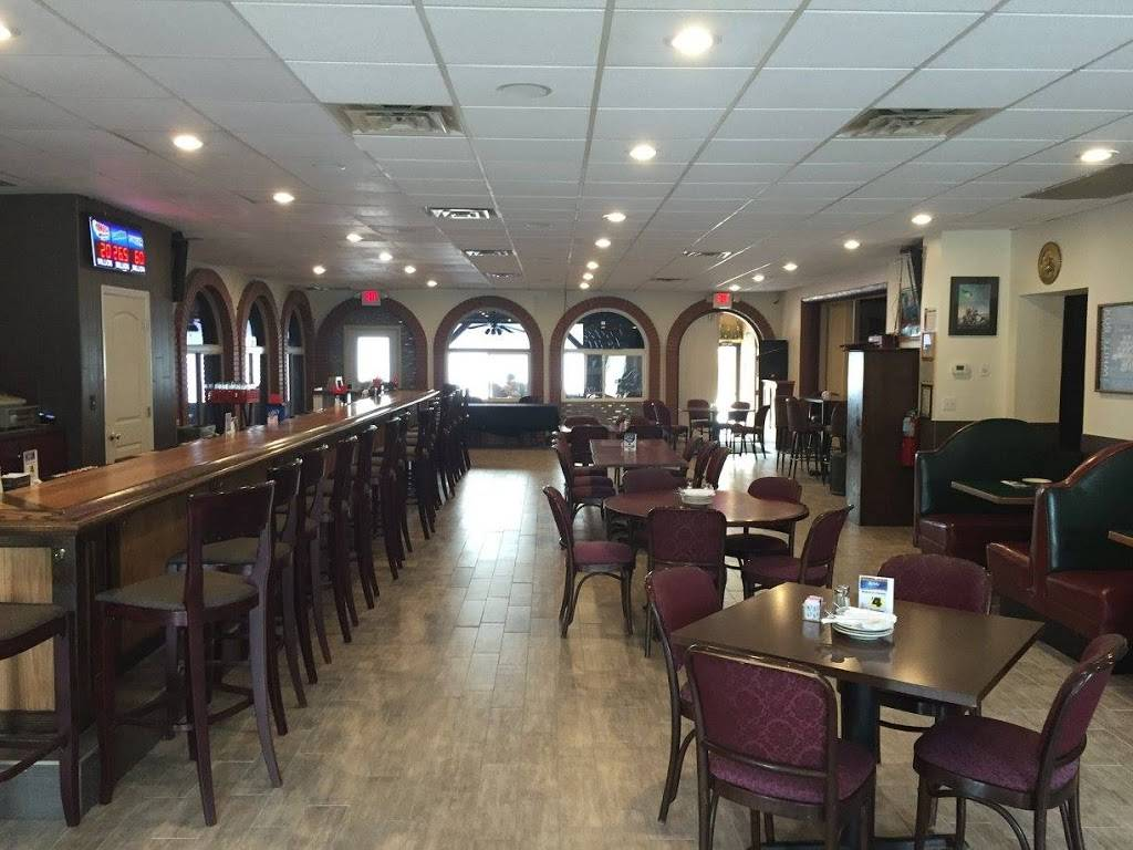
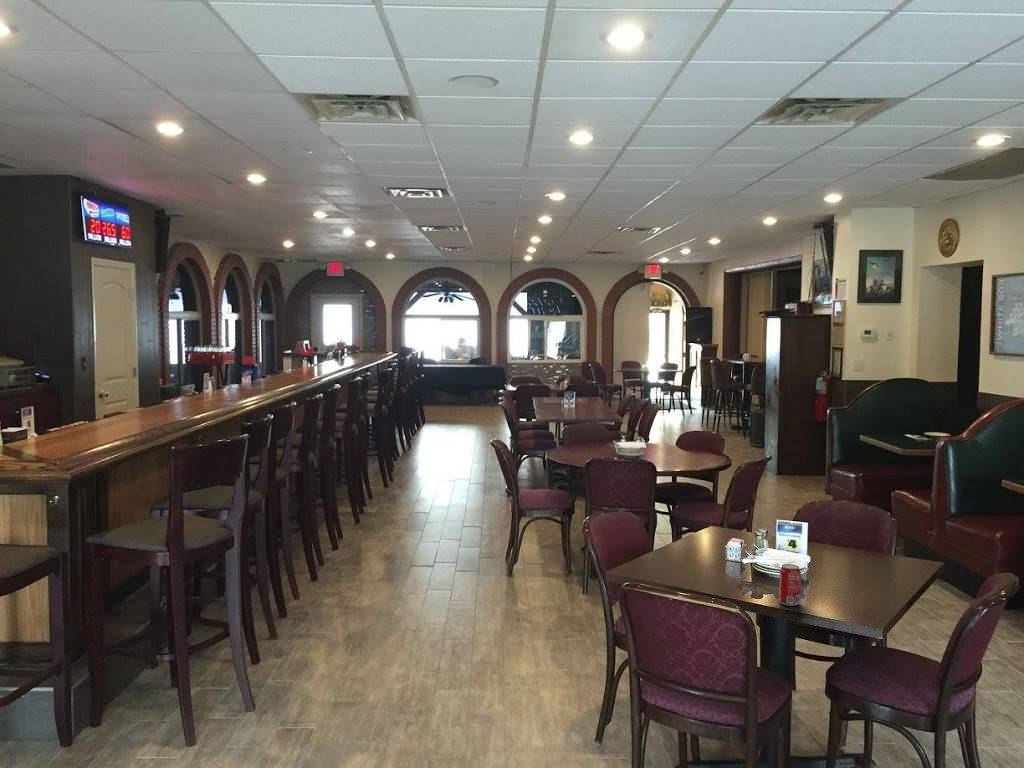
+ beverage can [778,563,802,607]
